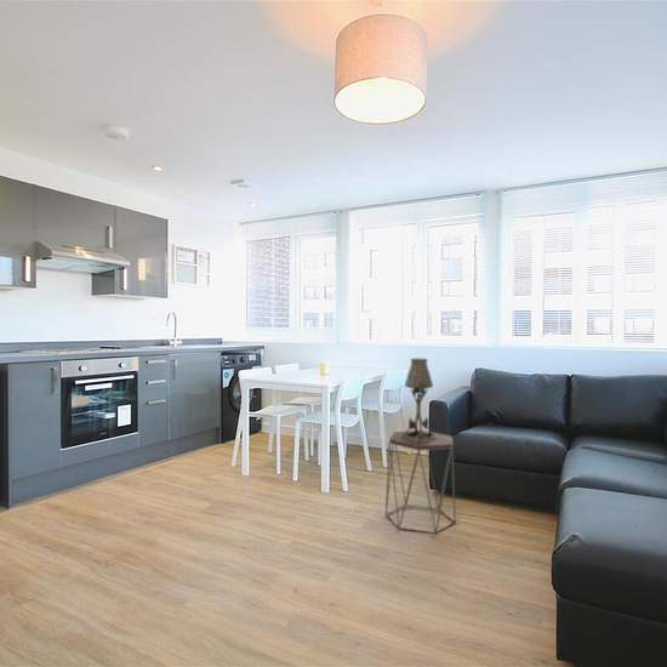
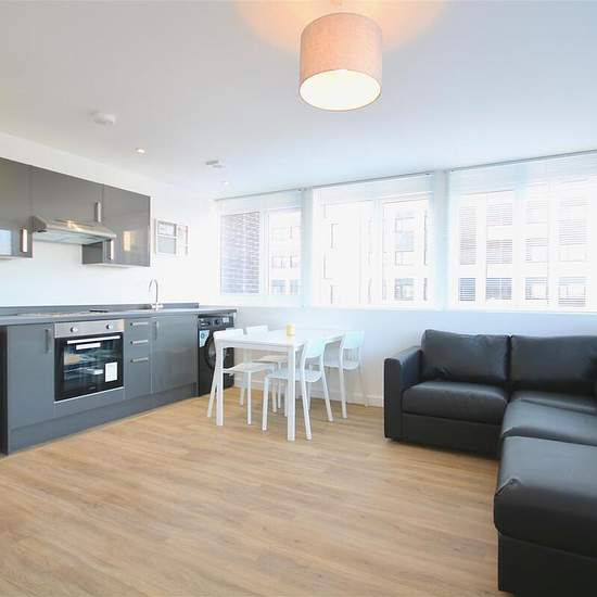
- table lamp [401,358,435,441]
- side table [384,429,457,535]
